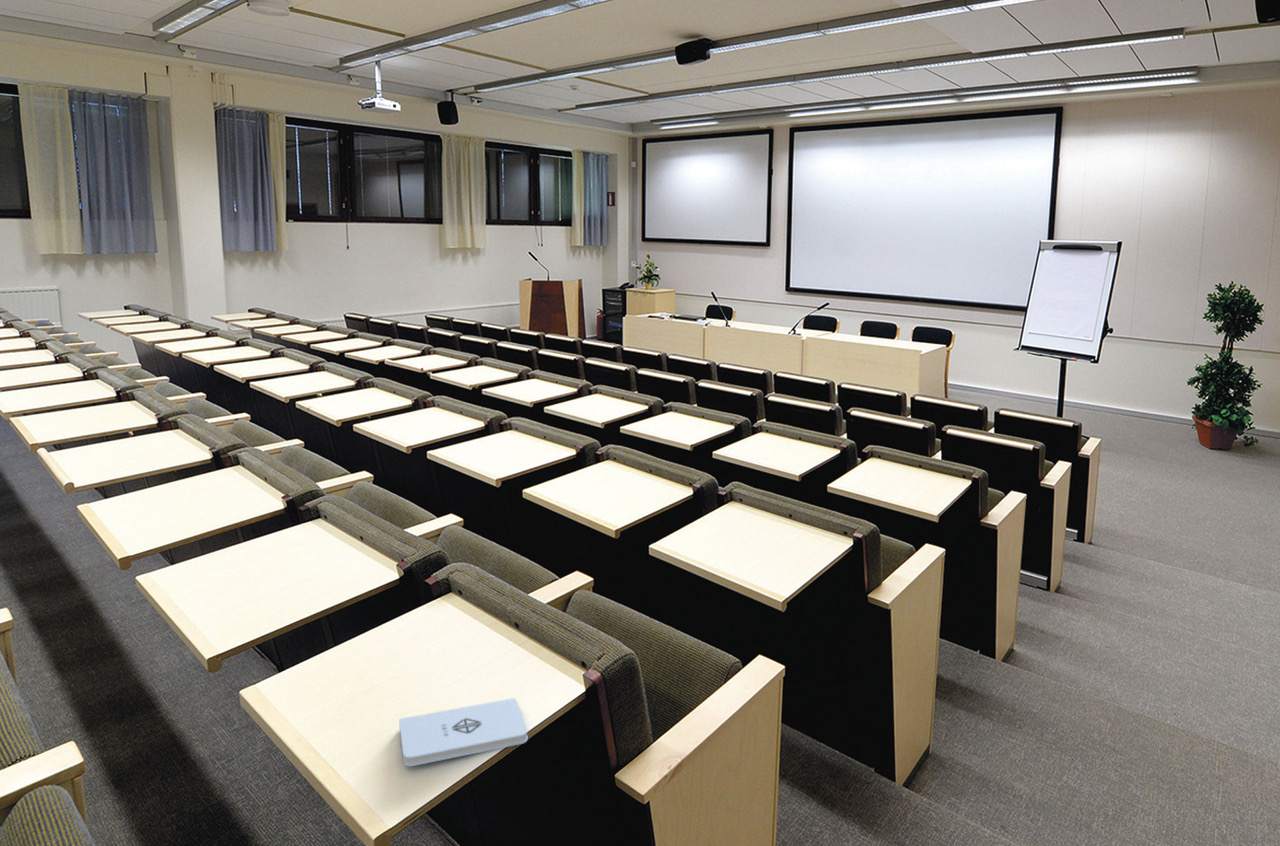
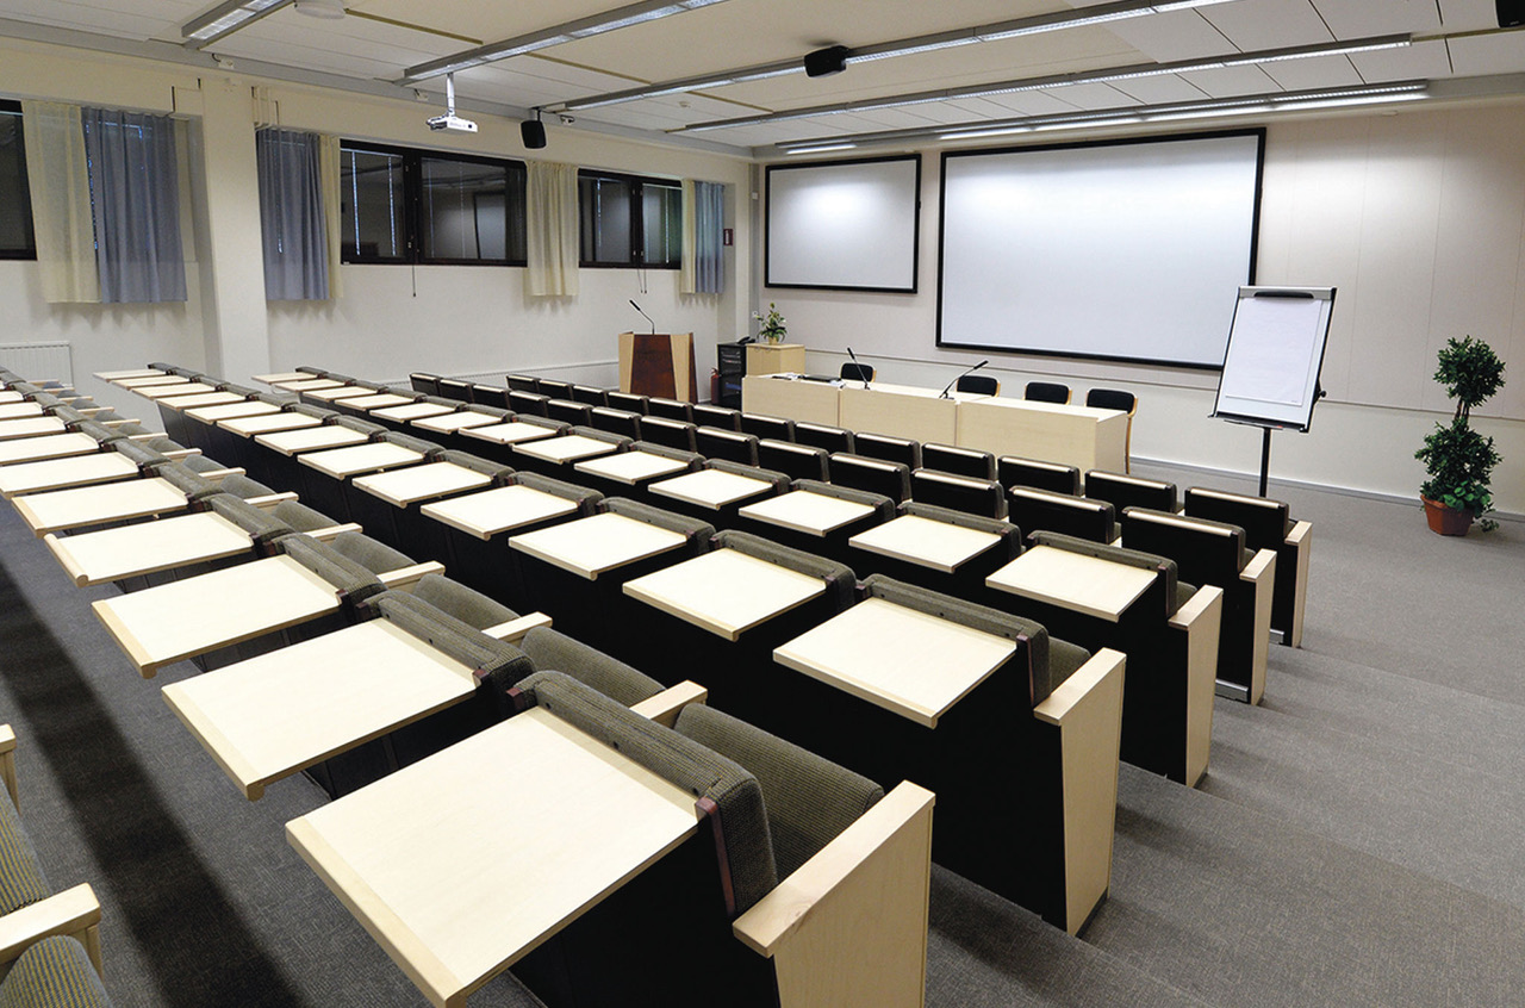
- notepad [398,697,529,767]
